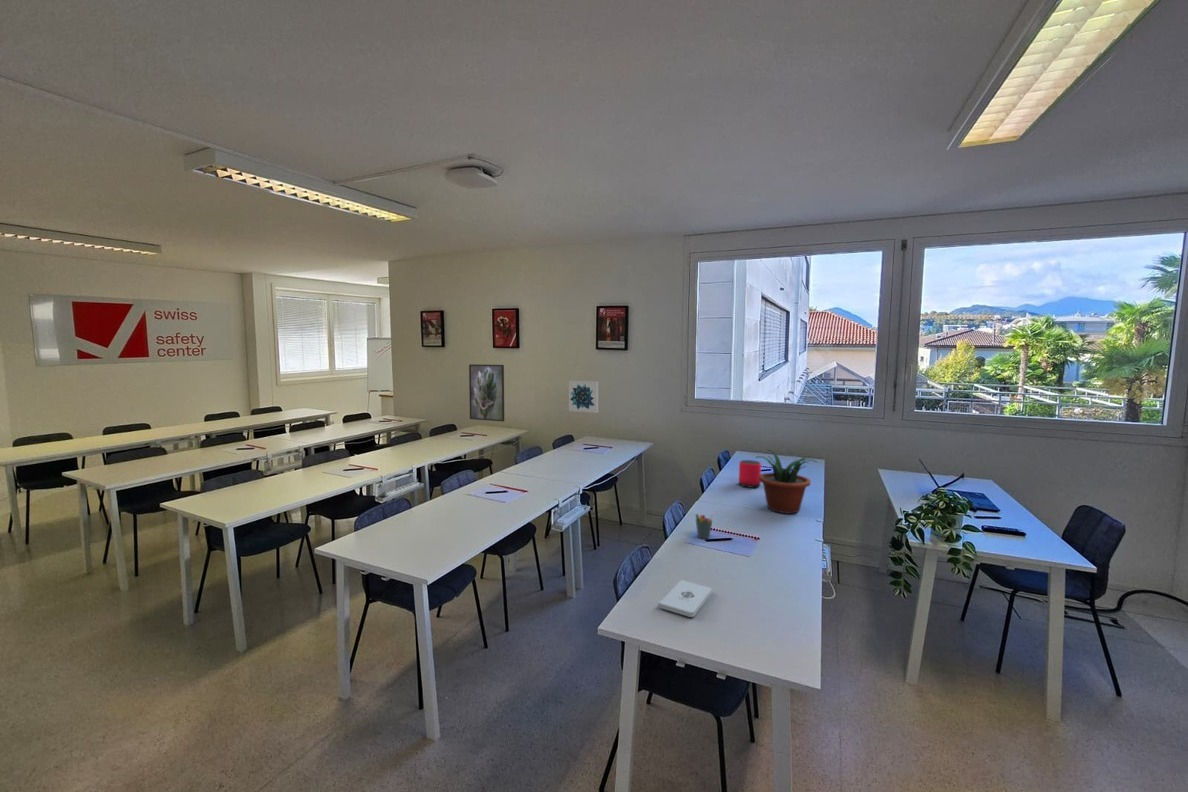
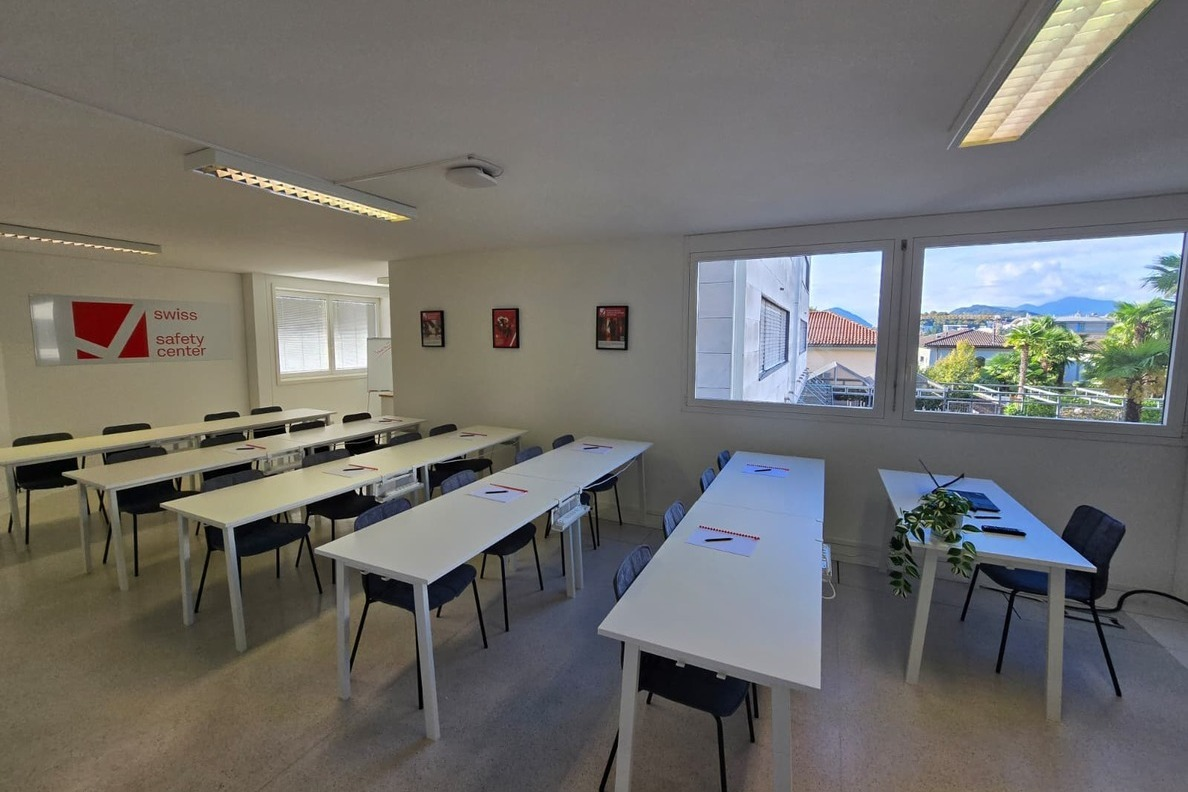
- pen holder [694,512,714,540]
- speaker [738,459,762,489]
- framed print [468,363,505,422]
- wall art [568,380,599,414]
- potted plant [755,449,819,514]
- notepad [658,579,713,618]
